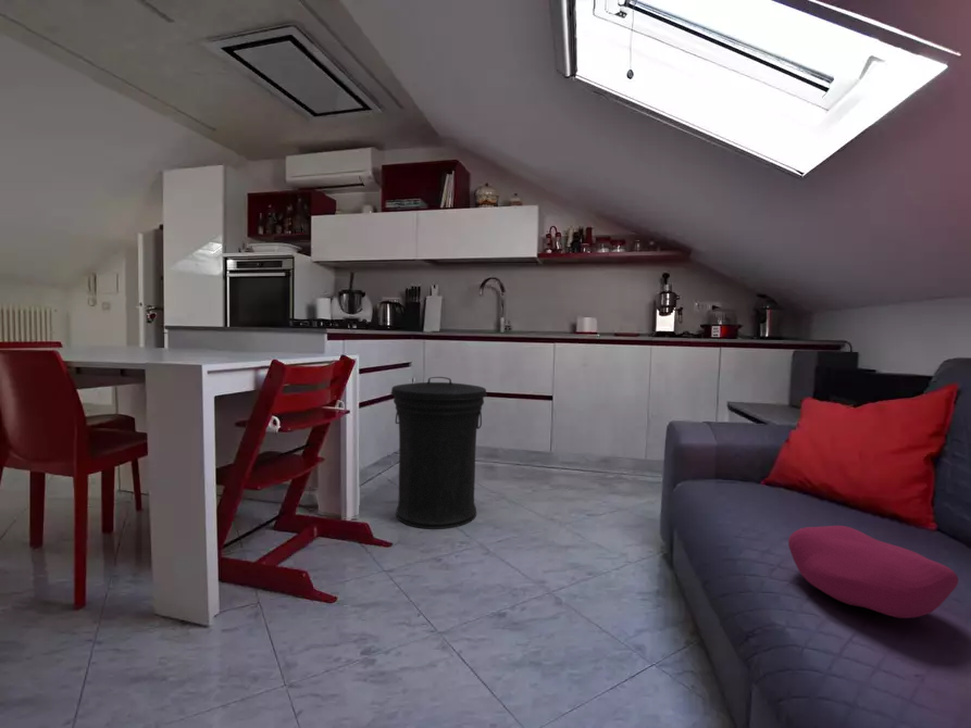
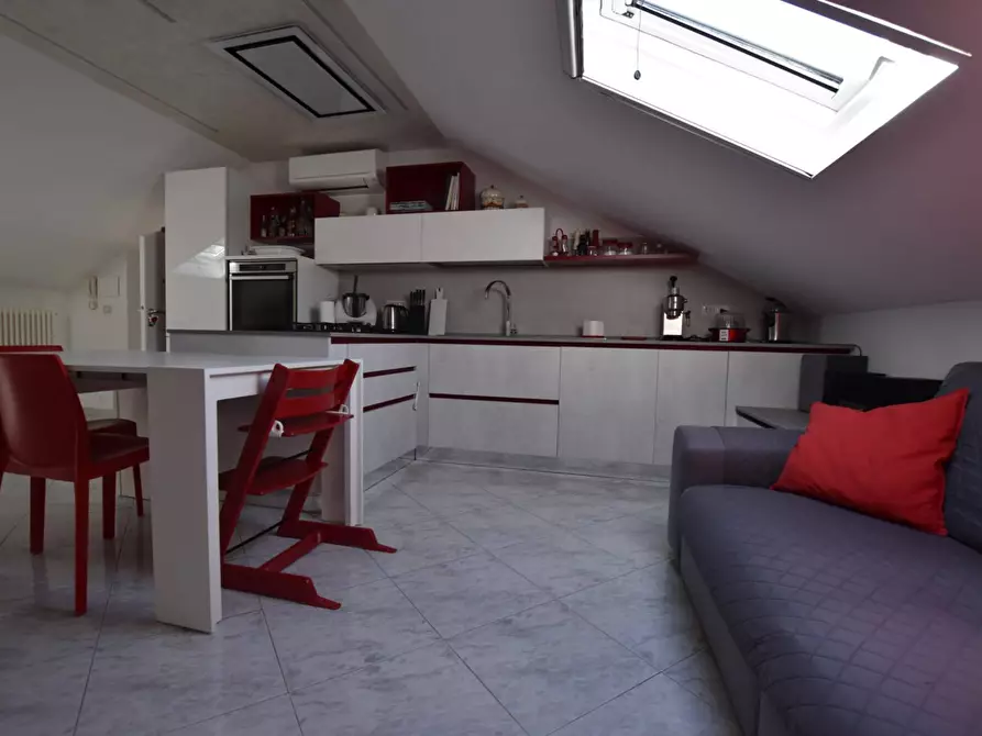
- trash can [389,376,488,530]
- cushion [787,525,959,619]
